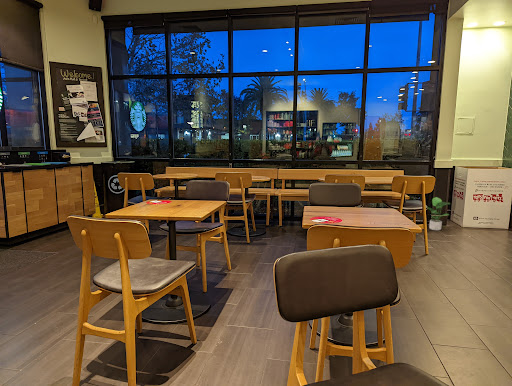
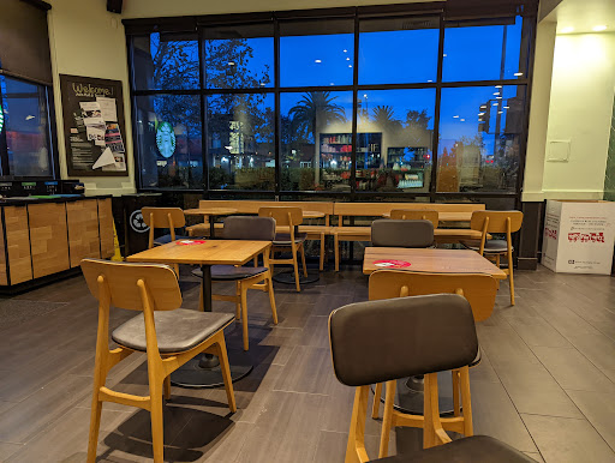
- potted plant [426,196,451,231]
